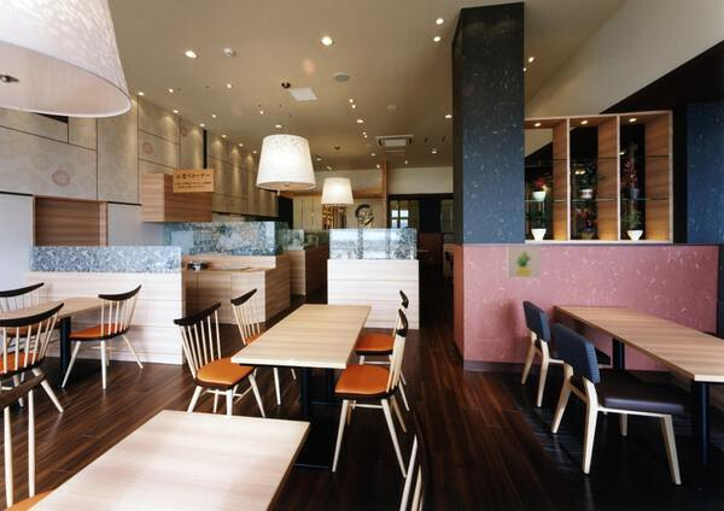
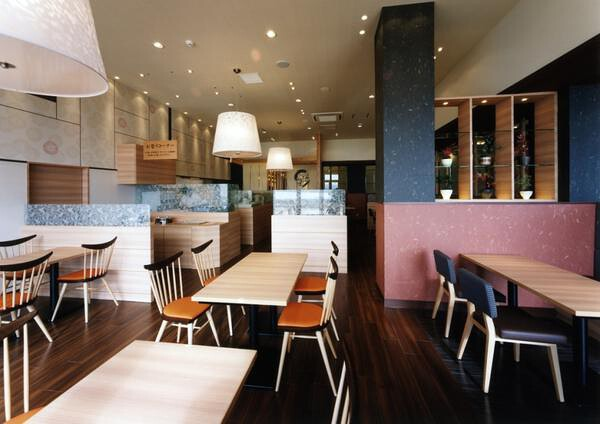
- wall art [506,246,542,278]
